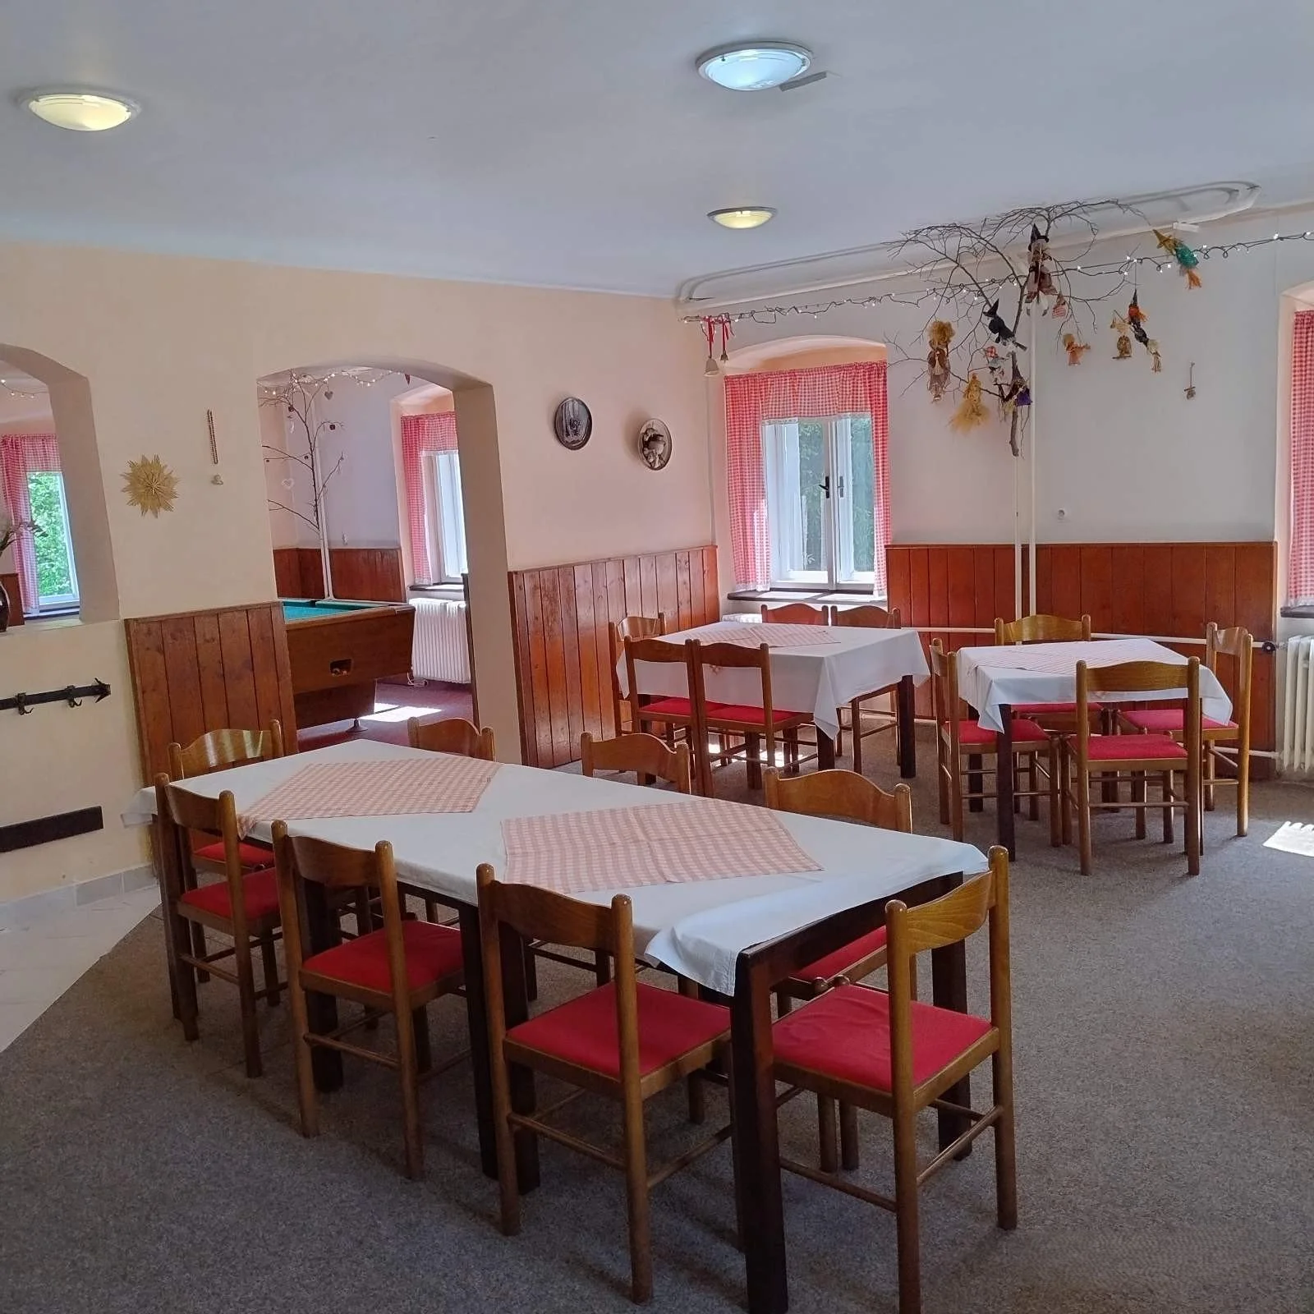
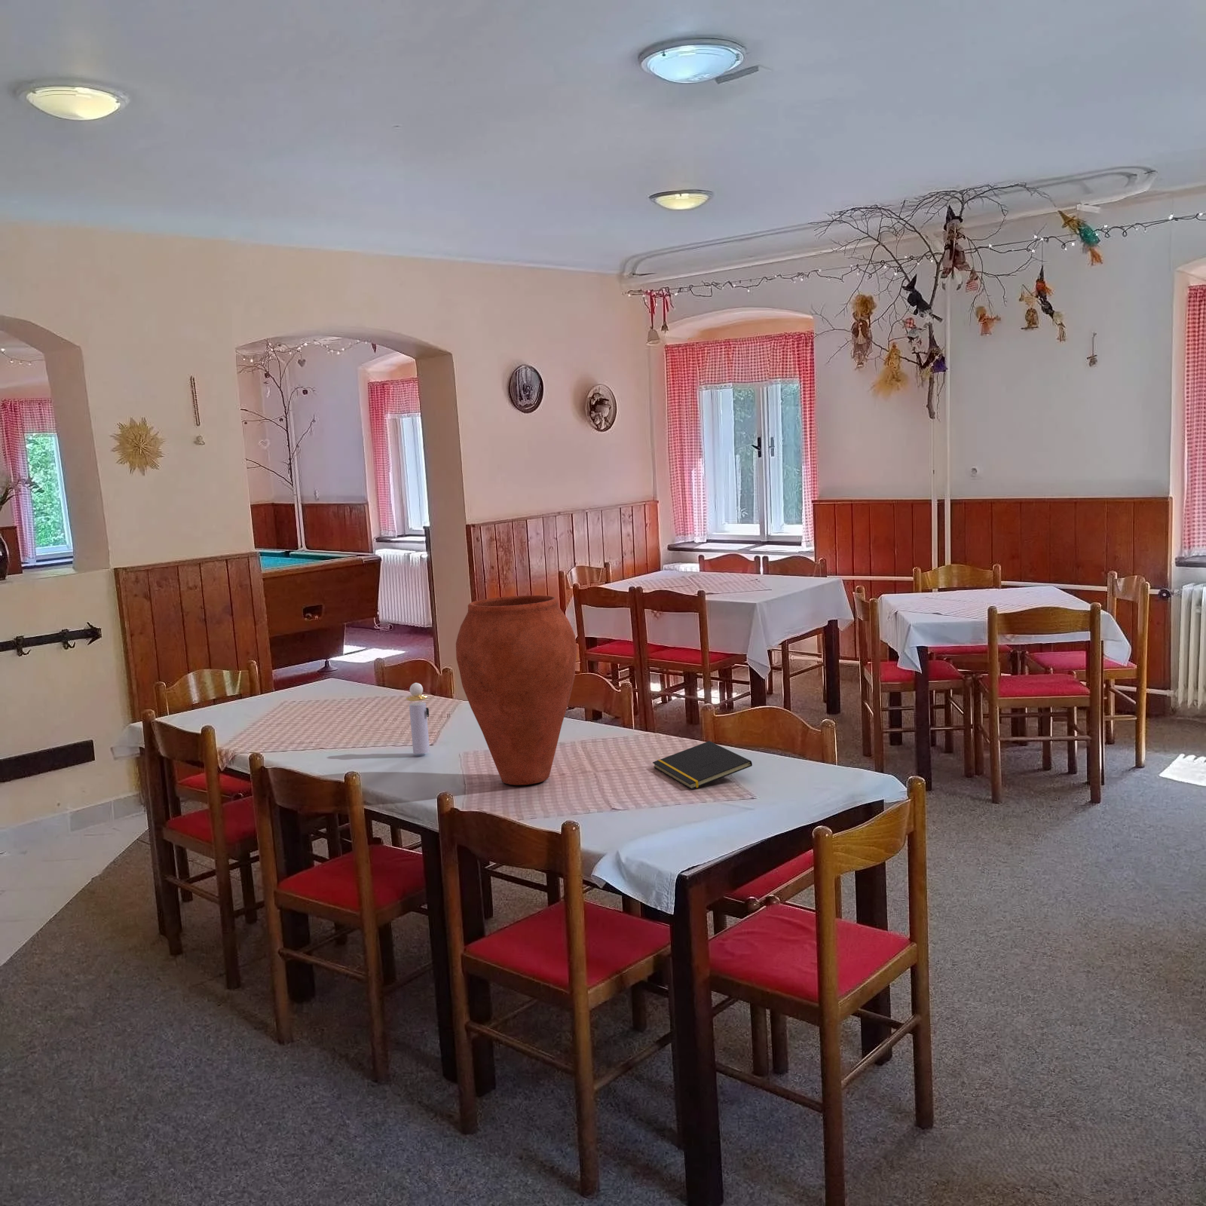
+ vase [455,594,578,785]
+ notepad [652,740,753,790]
+ perfume bottle [405,683,431,754]
